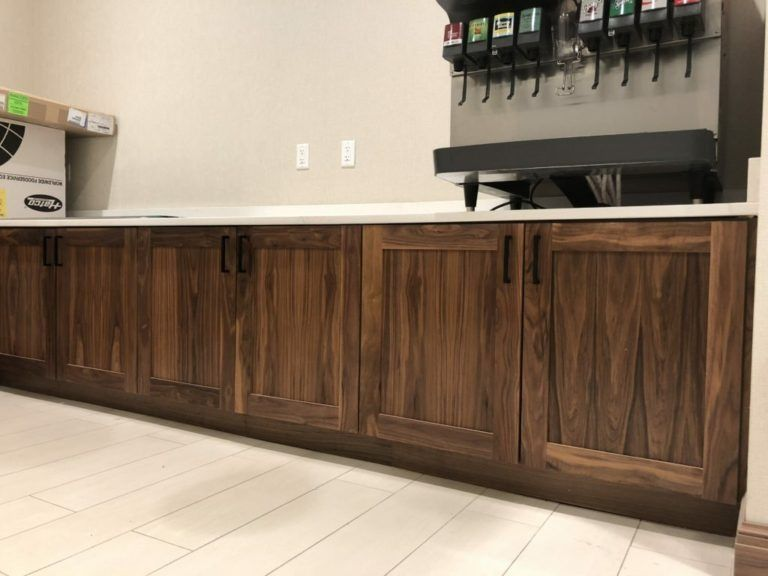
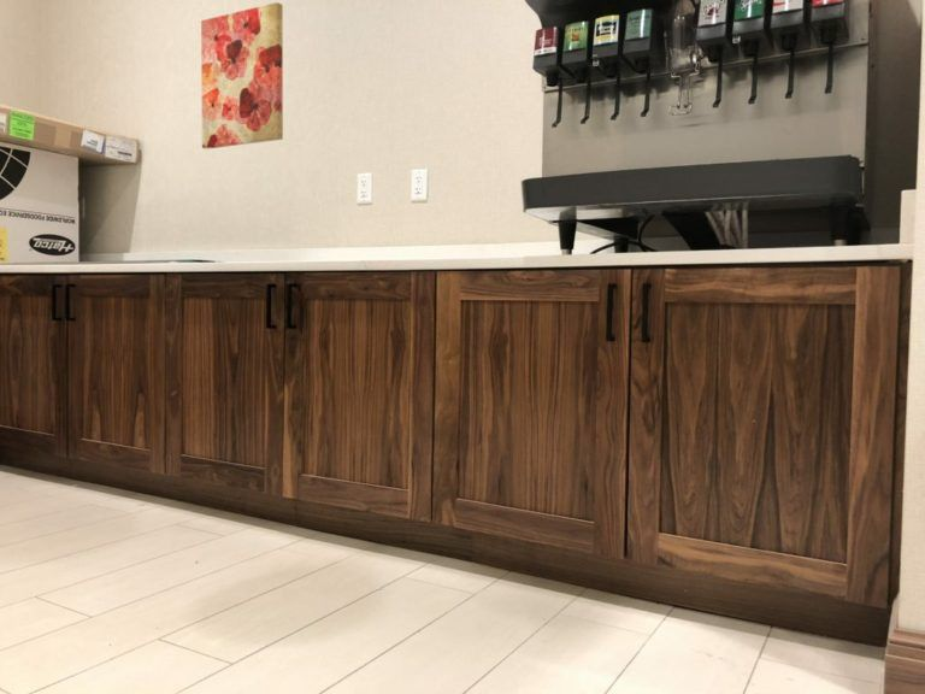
+ wall art [200,1,284,151]
